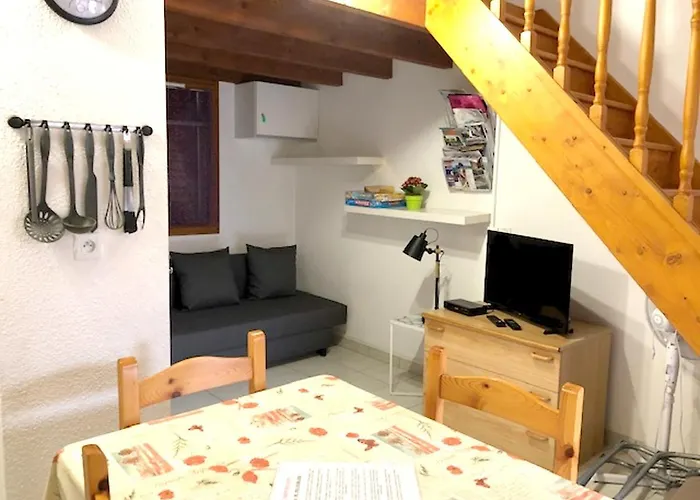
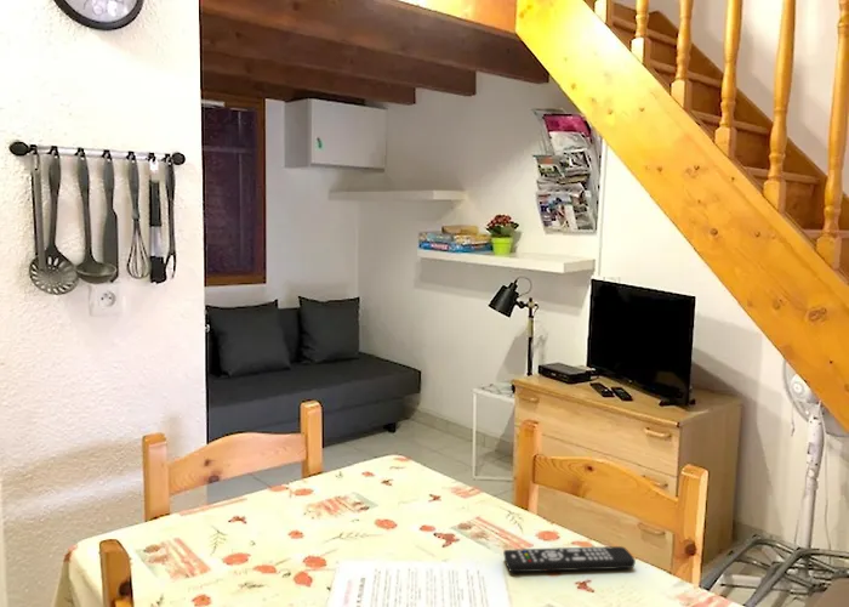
+ remote control [502,545,637,573]
